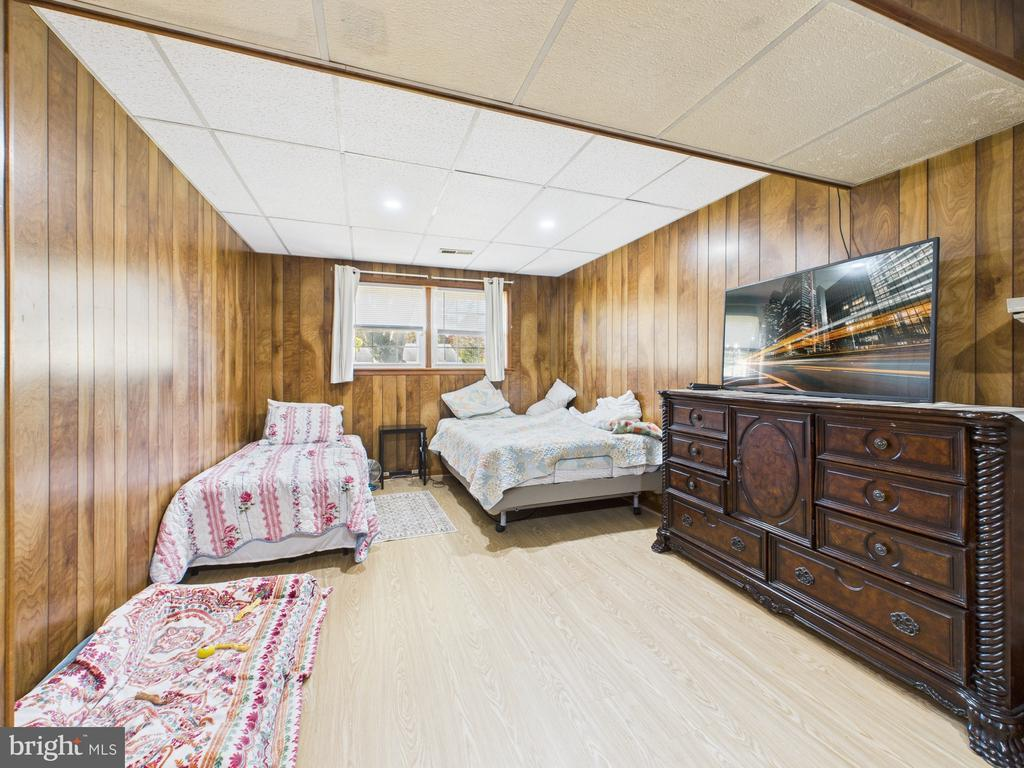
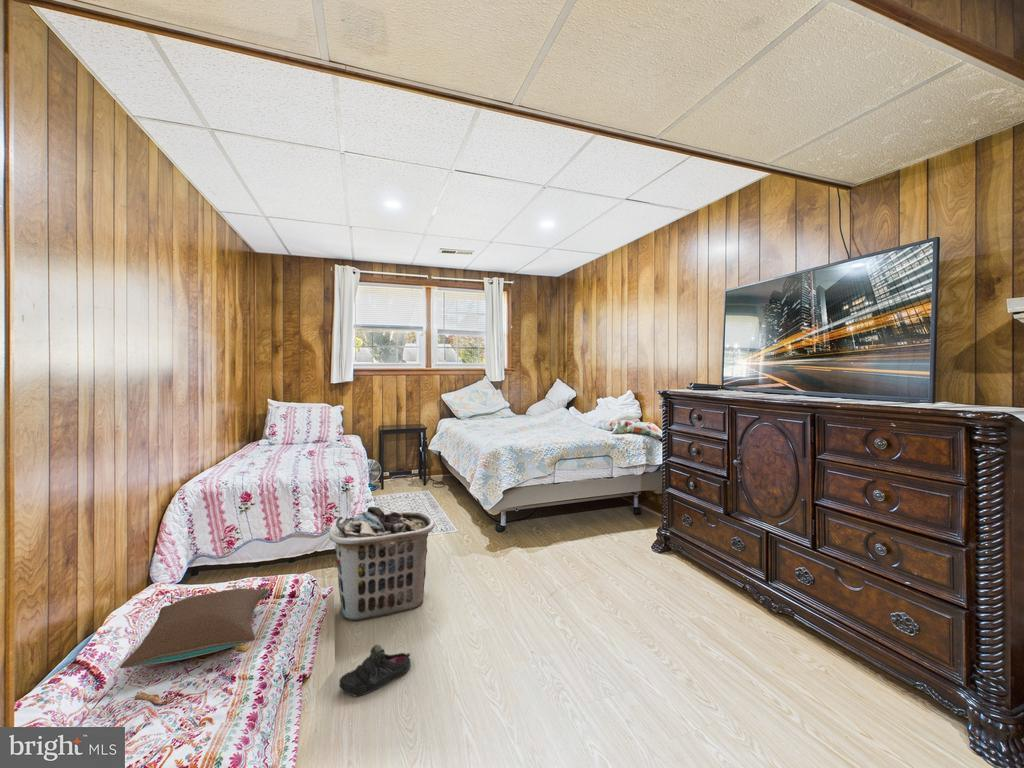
+ shoe [338,644,412,698]
+ pillow [119,588,271,669]
+ clothes hamper [328,506,436,621]
